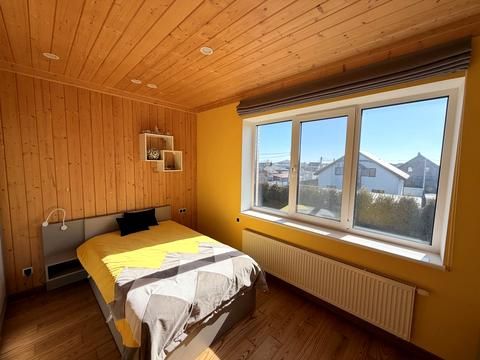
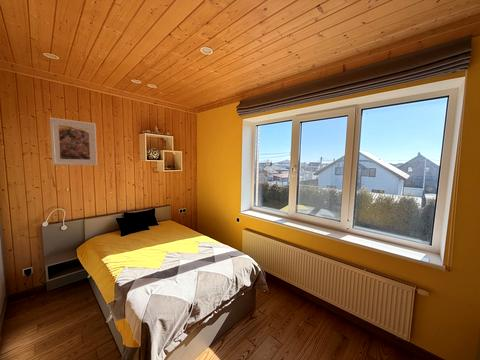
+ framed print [49,117,98,166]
